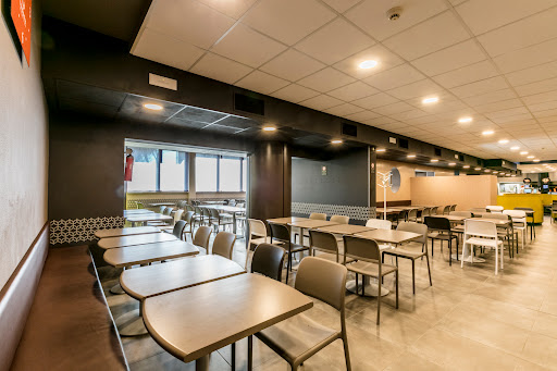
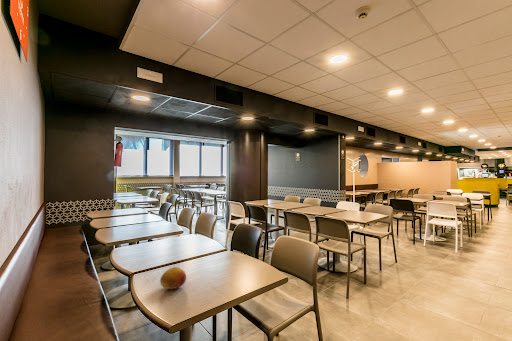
+ fruit [159,266,187,290]
